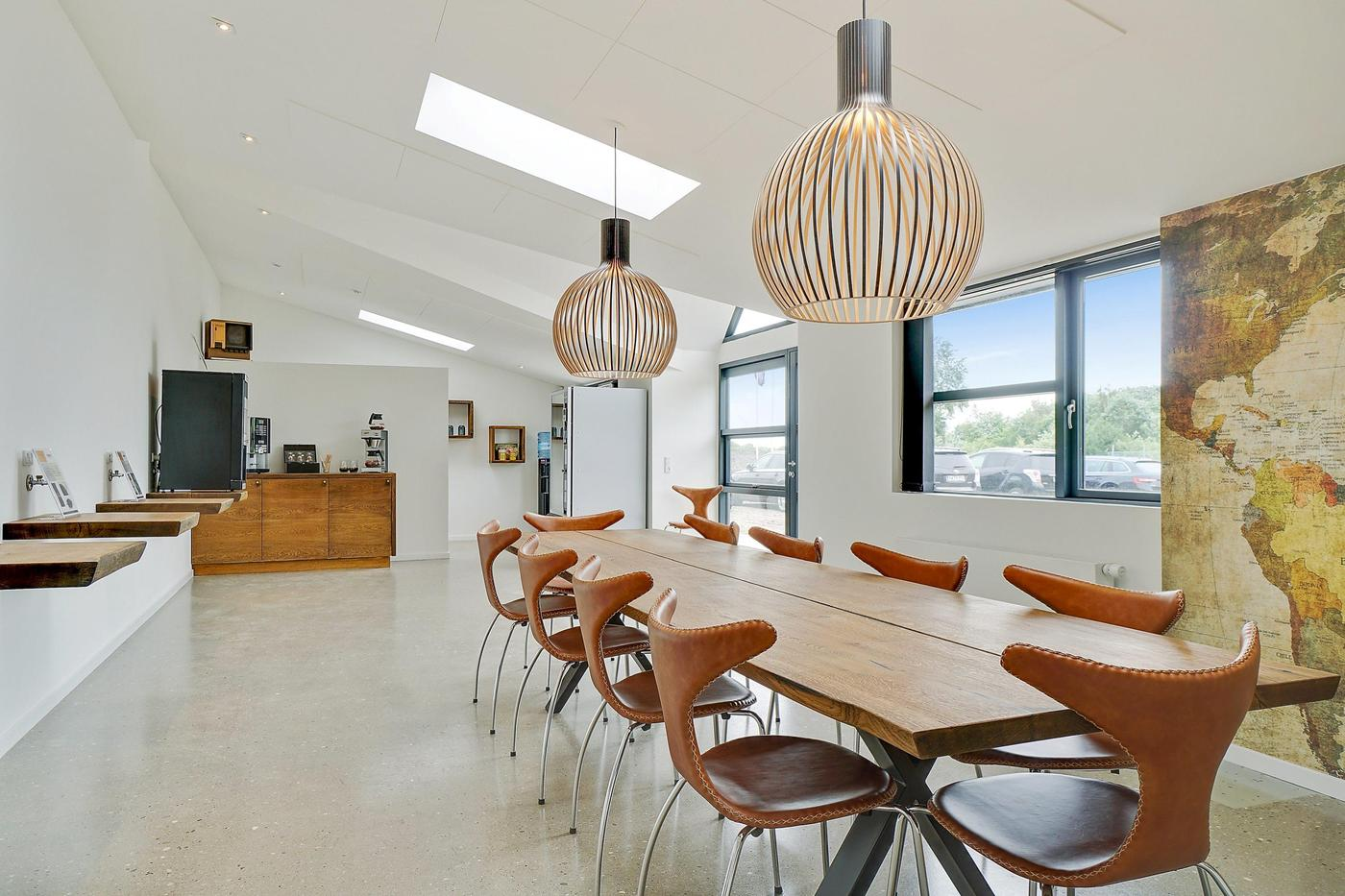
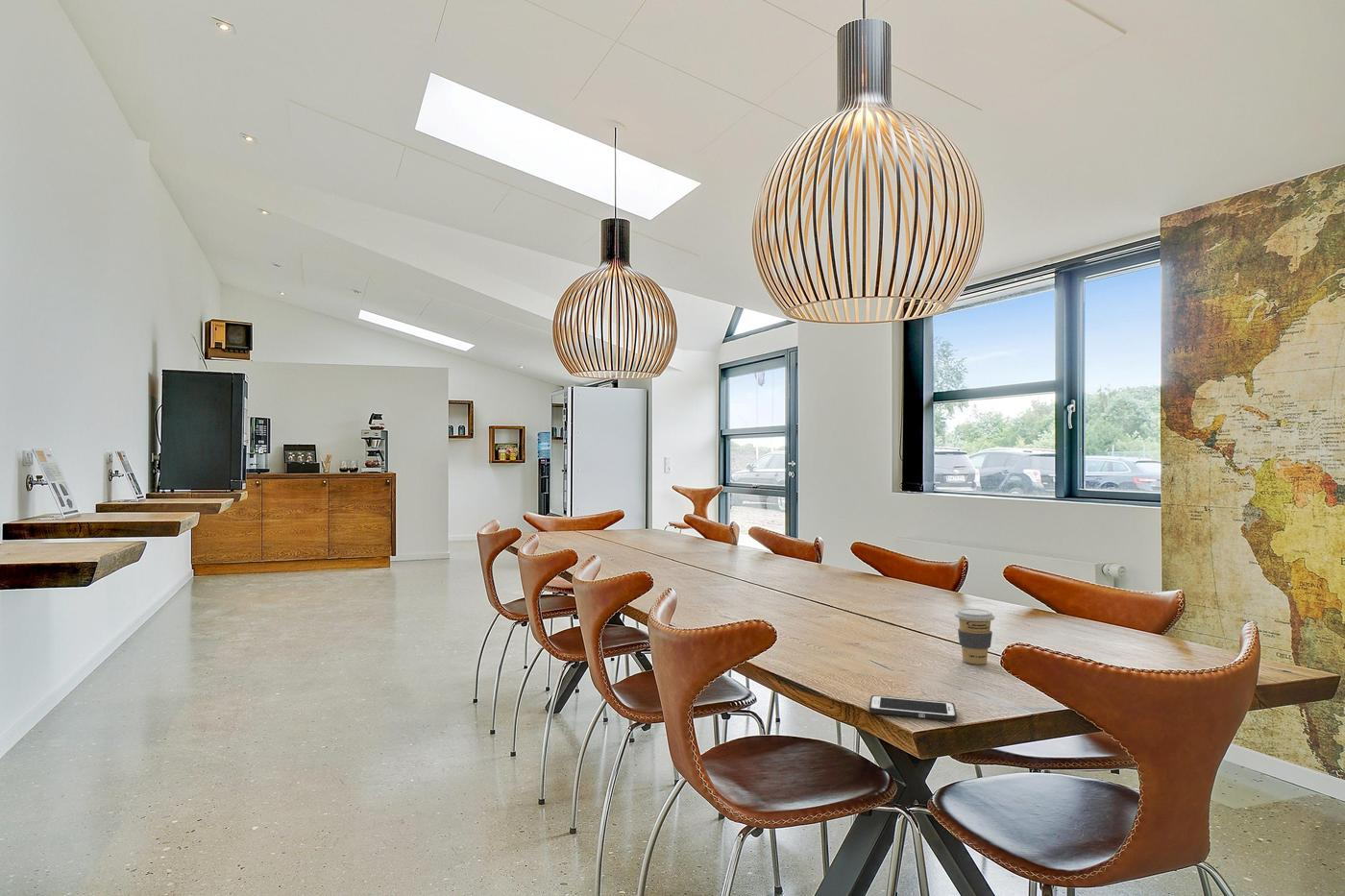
+ cell phone [868,694,958,721]
+ coffee cup [954,608,995,666]
